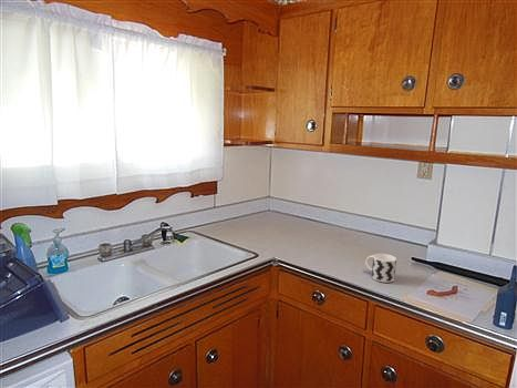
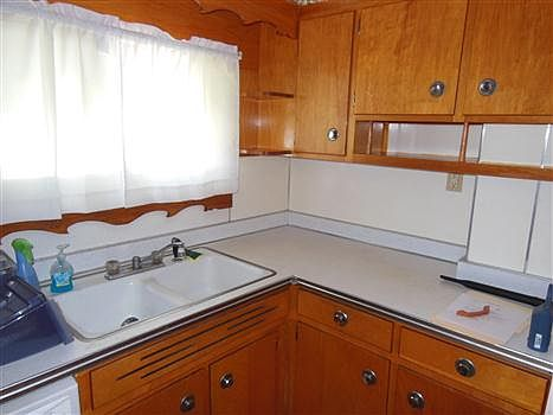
- cup [364,253,397,284]
